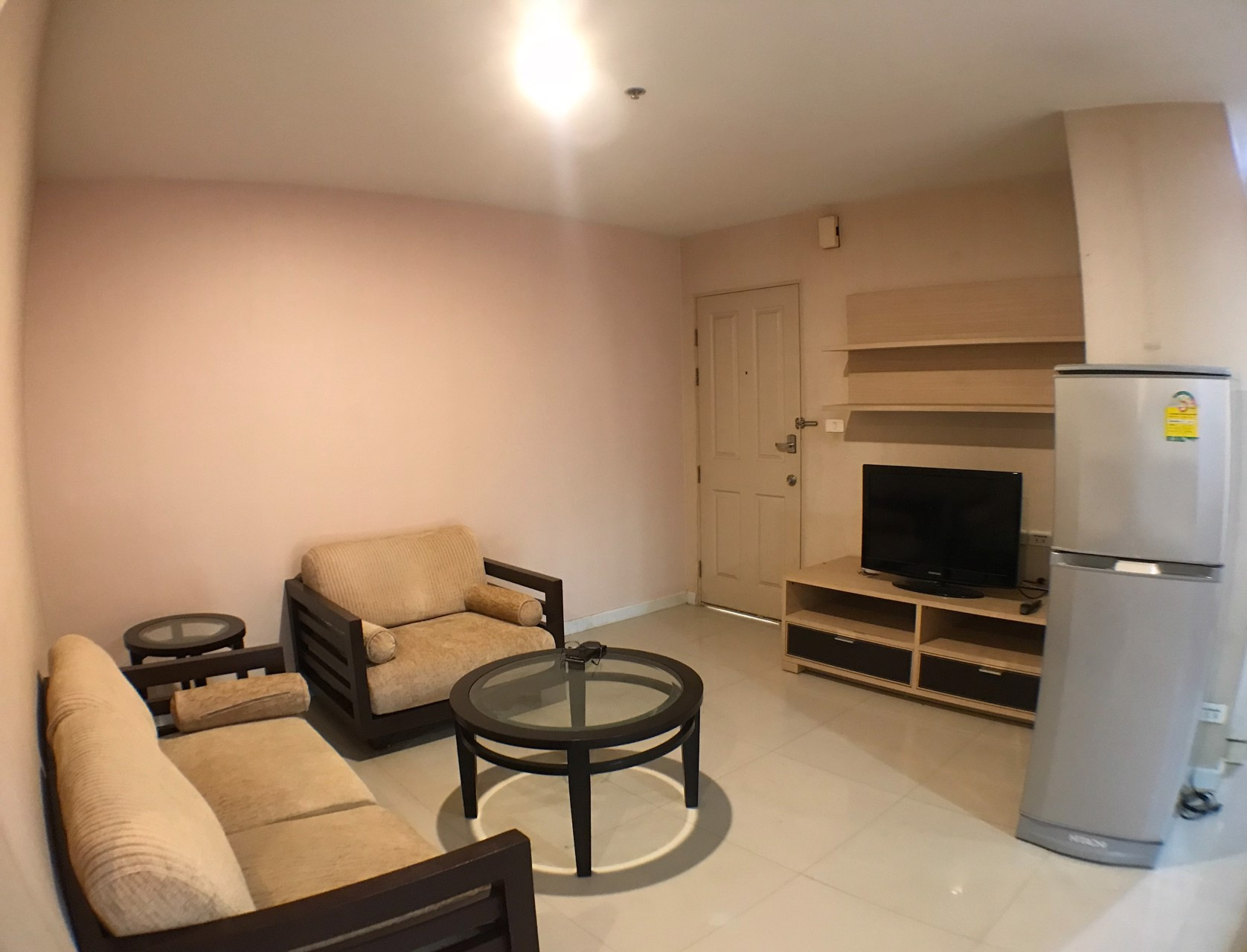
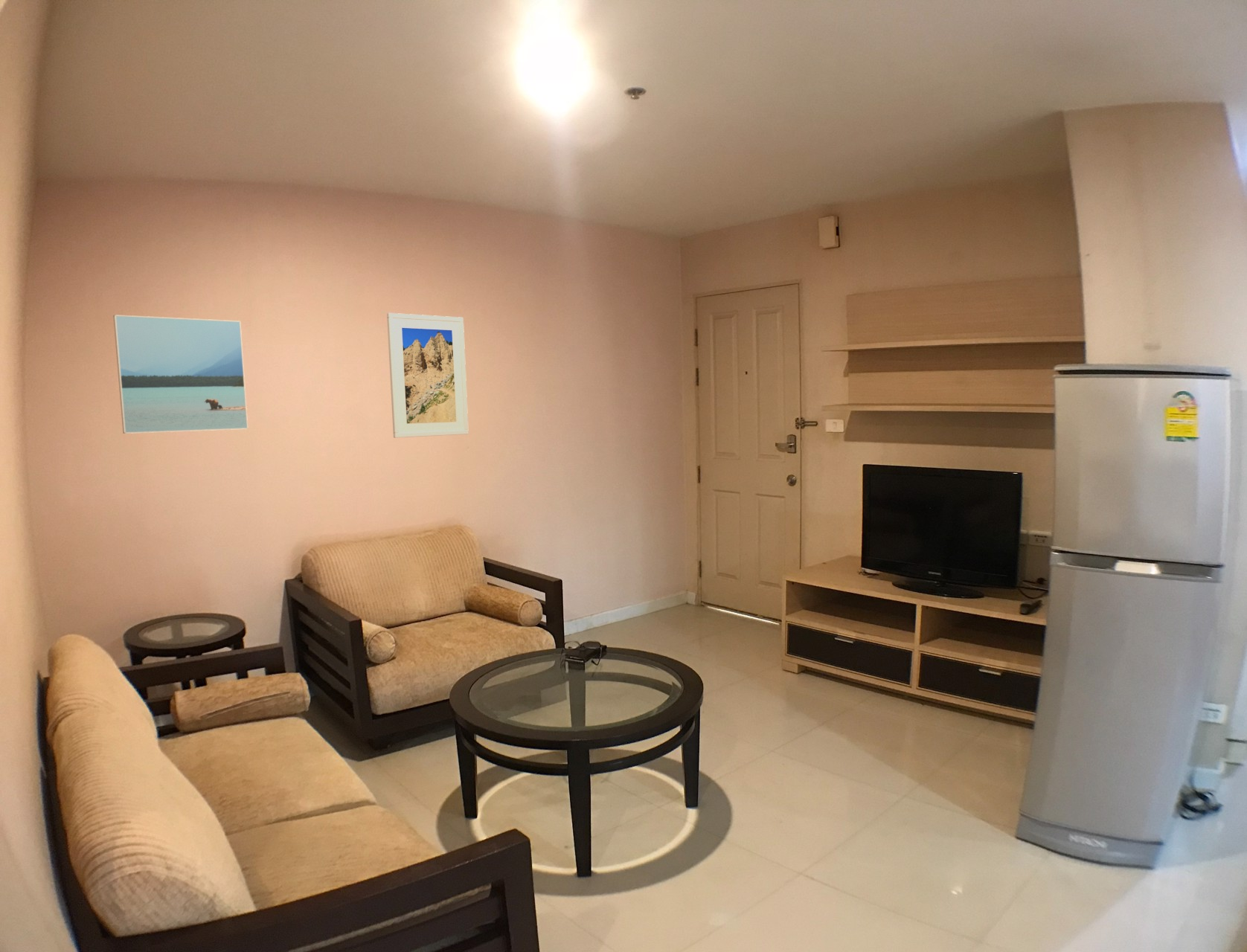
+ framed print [112,314,249,434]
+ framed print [386,312,469,439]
